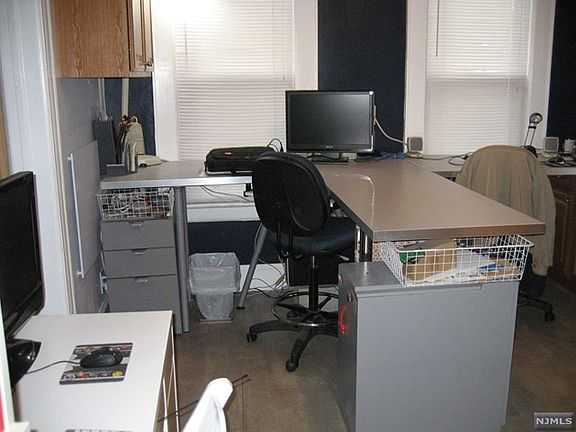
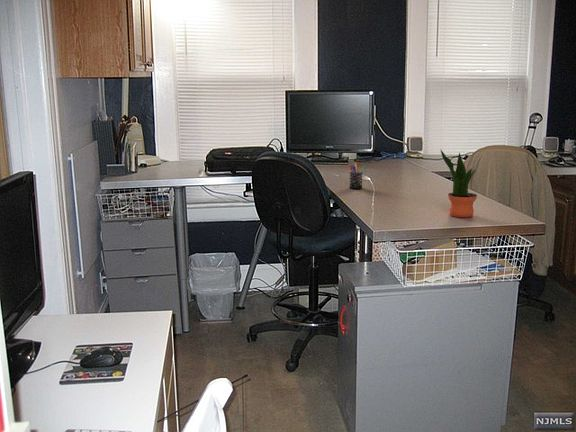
+ pen holder [348,161,367,190]
+ potted plant [440,148,478,218]
